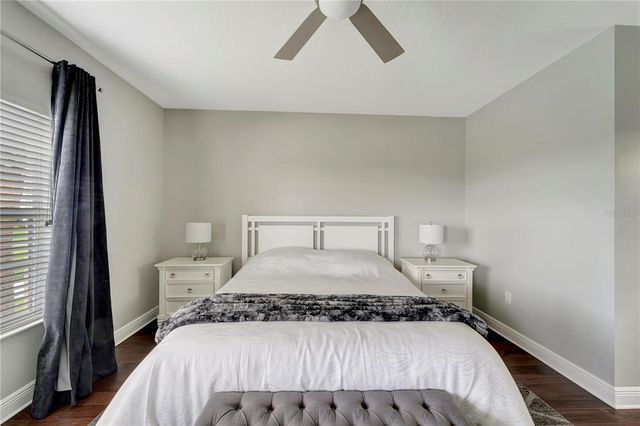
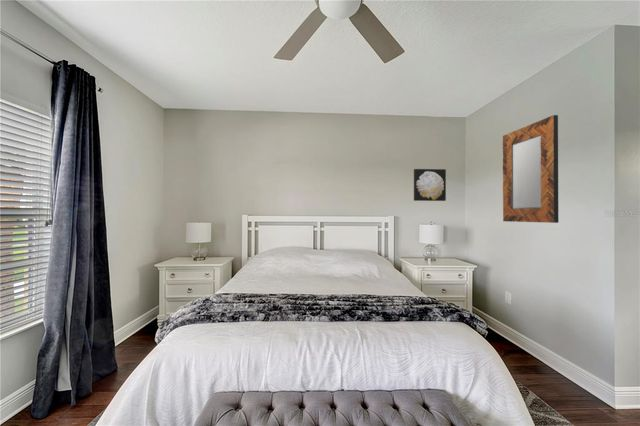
+ home mirror [502,114,559,224]
+ wall art [413,168,447,202]
